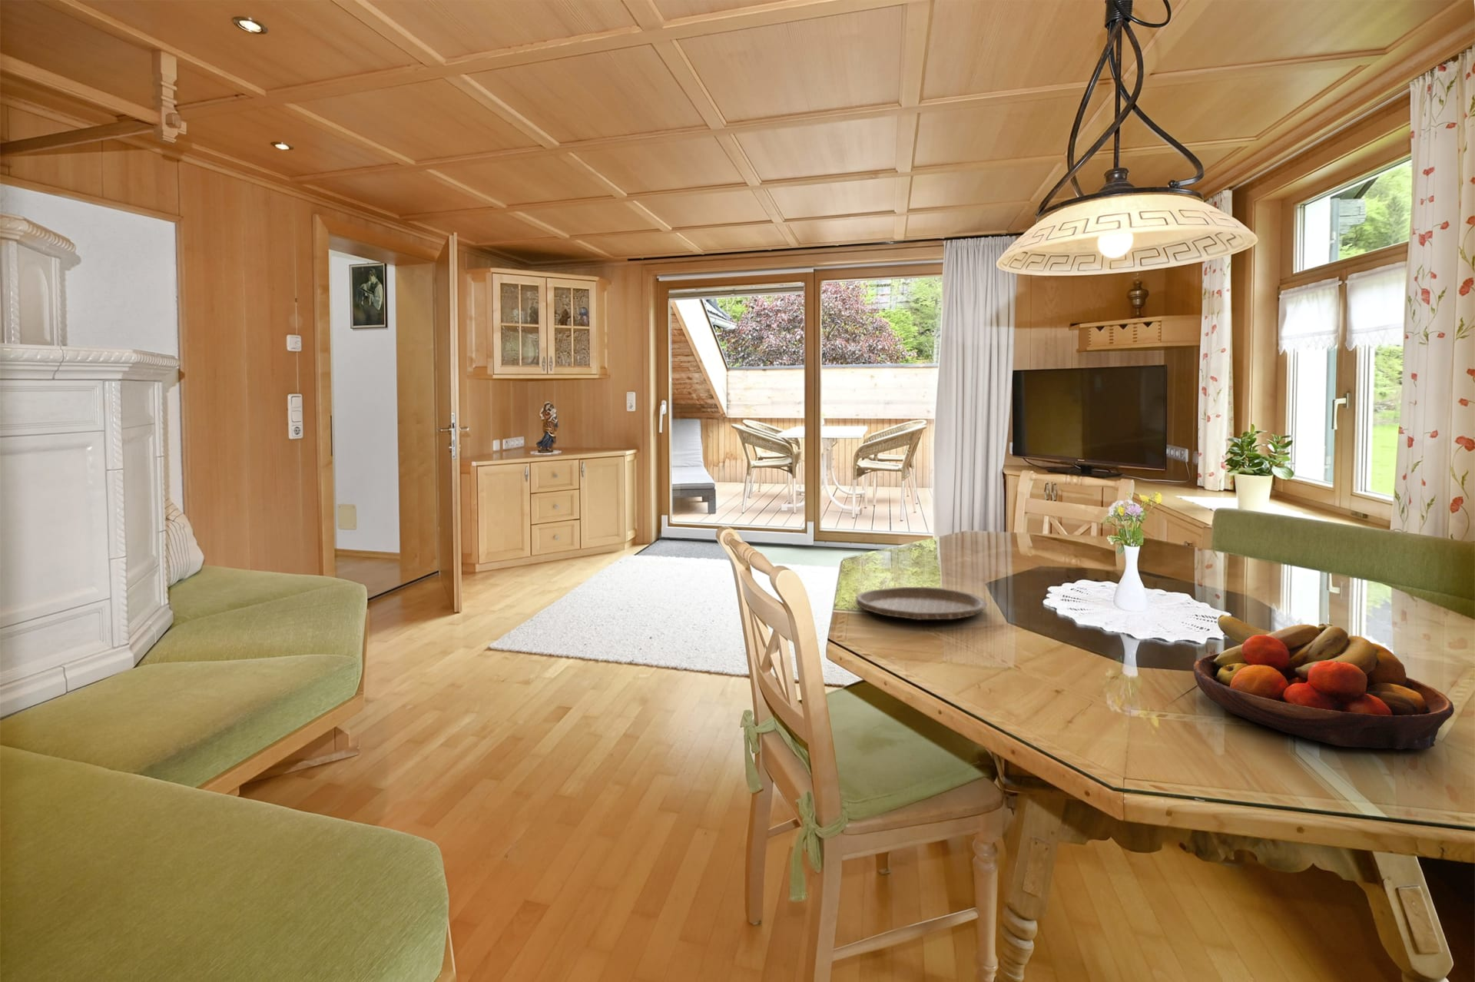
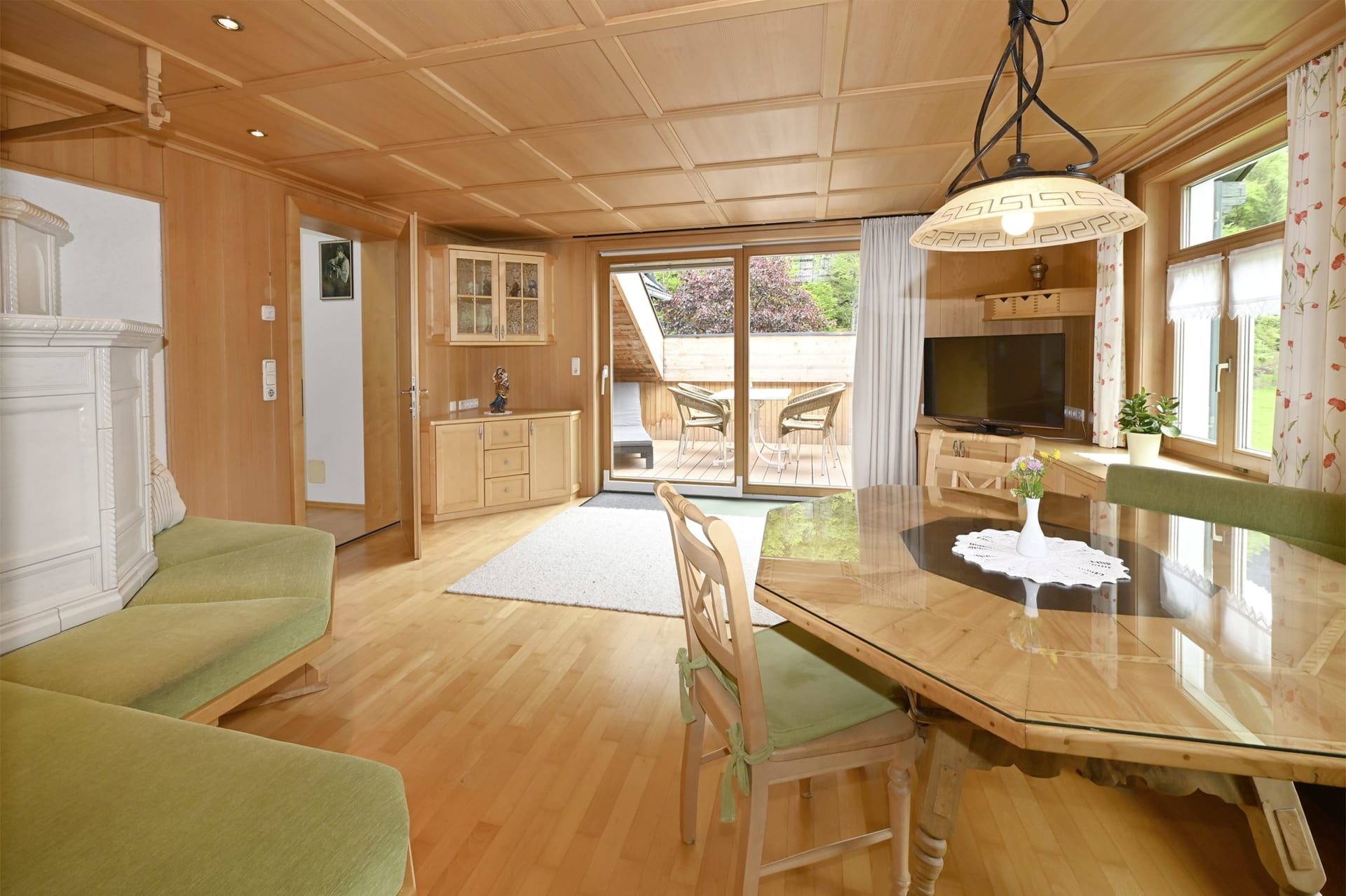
- fruit bowl [1192,614,1455,750]
- plate [855,586,988,620]
